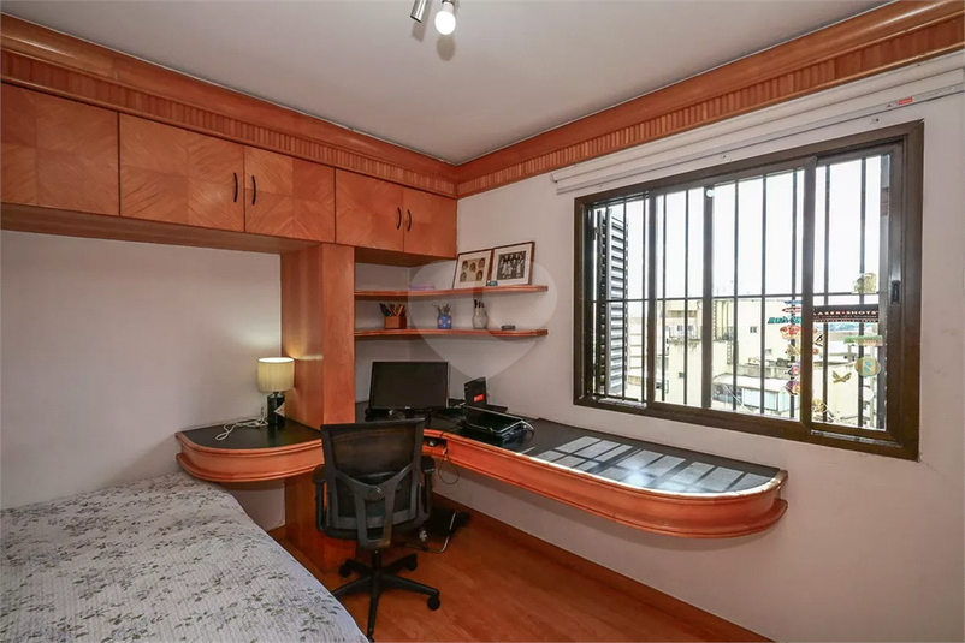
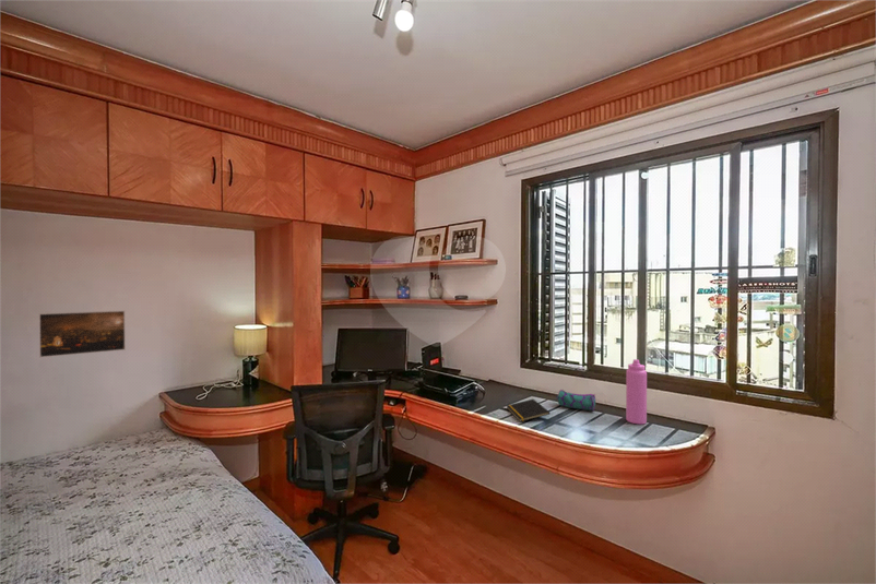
+ water bottle [625,358,648,426]
+ notepad [506,398,551,422]
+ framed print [38,310,127,358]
+ pencil case [555,389,596,412]
